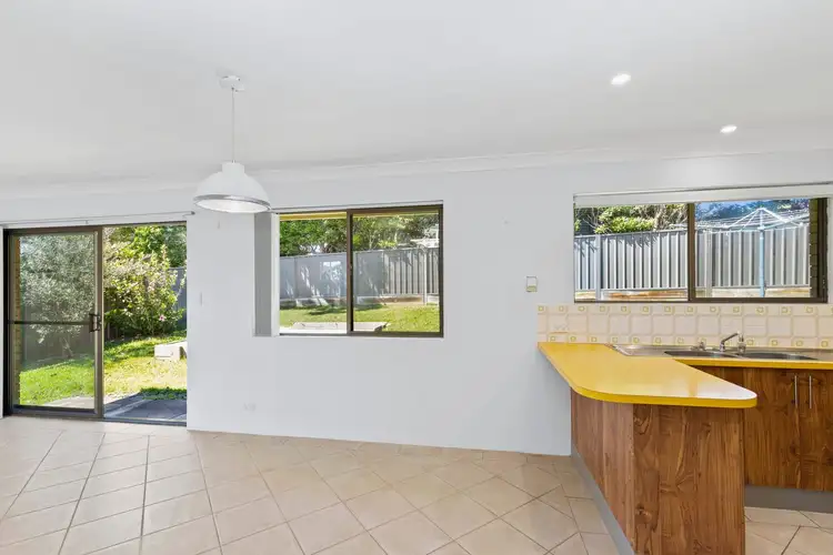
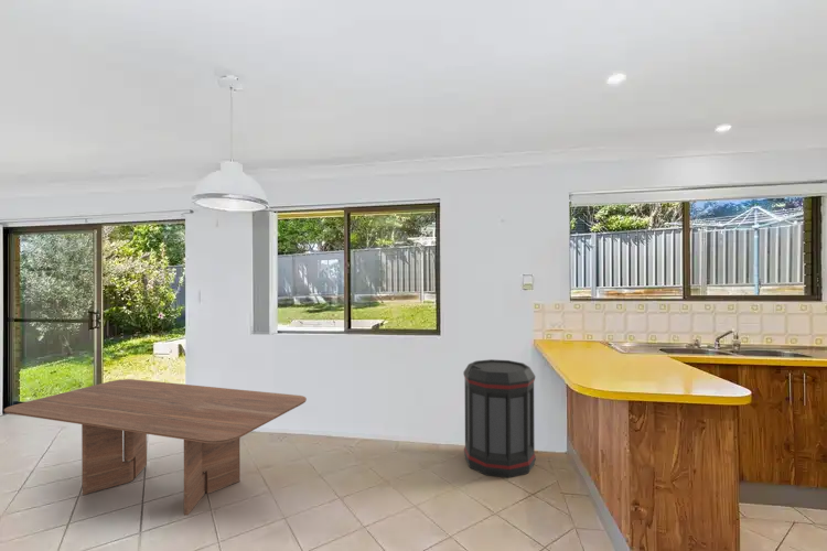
+ trash can [462,358,537,478]
+ dining table [3,378,308,517]
